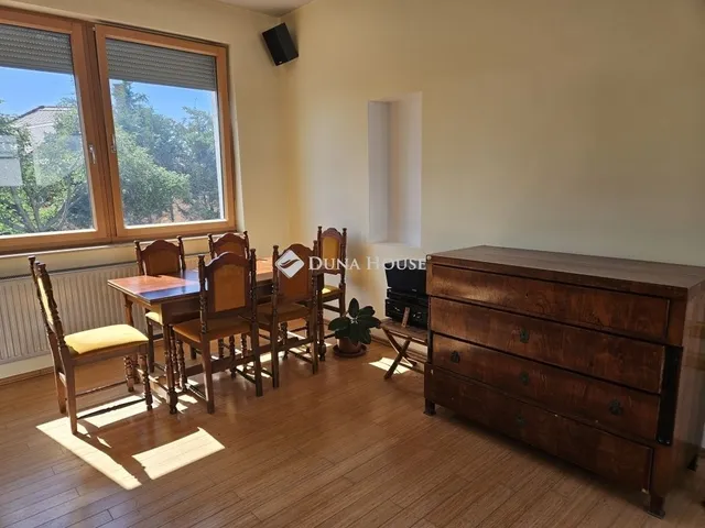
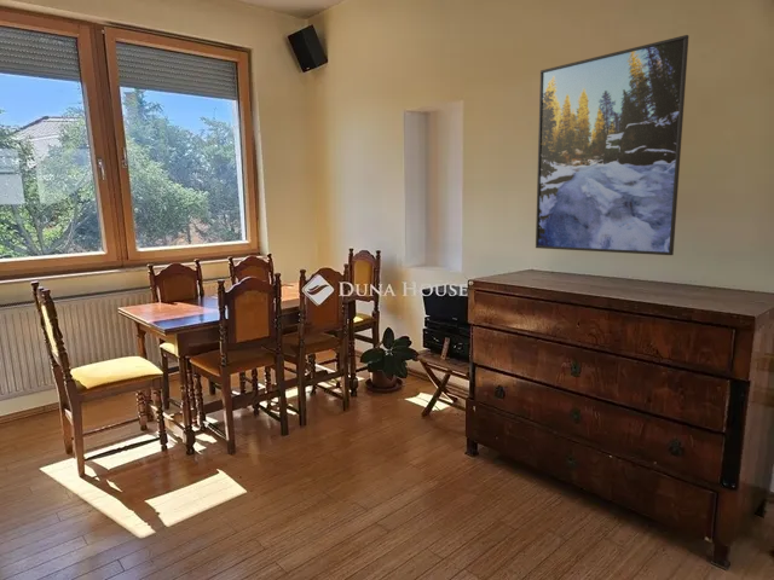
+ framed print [535,34,689,256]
